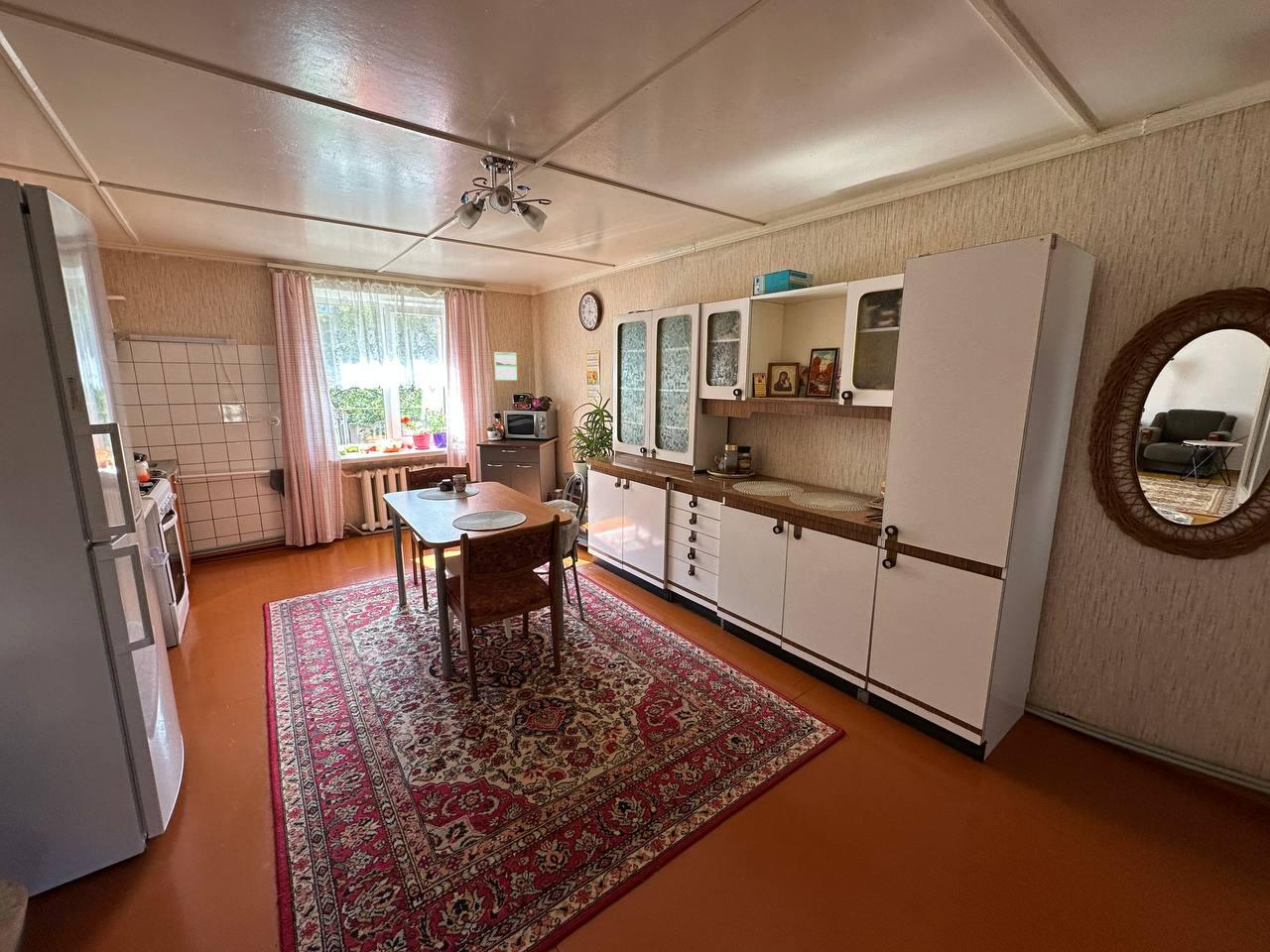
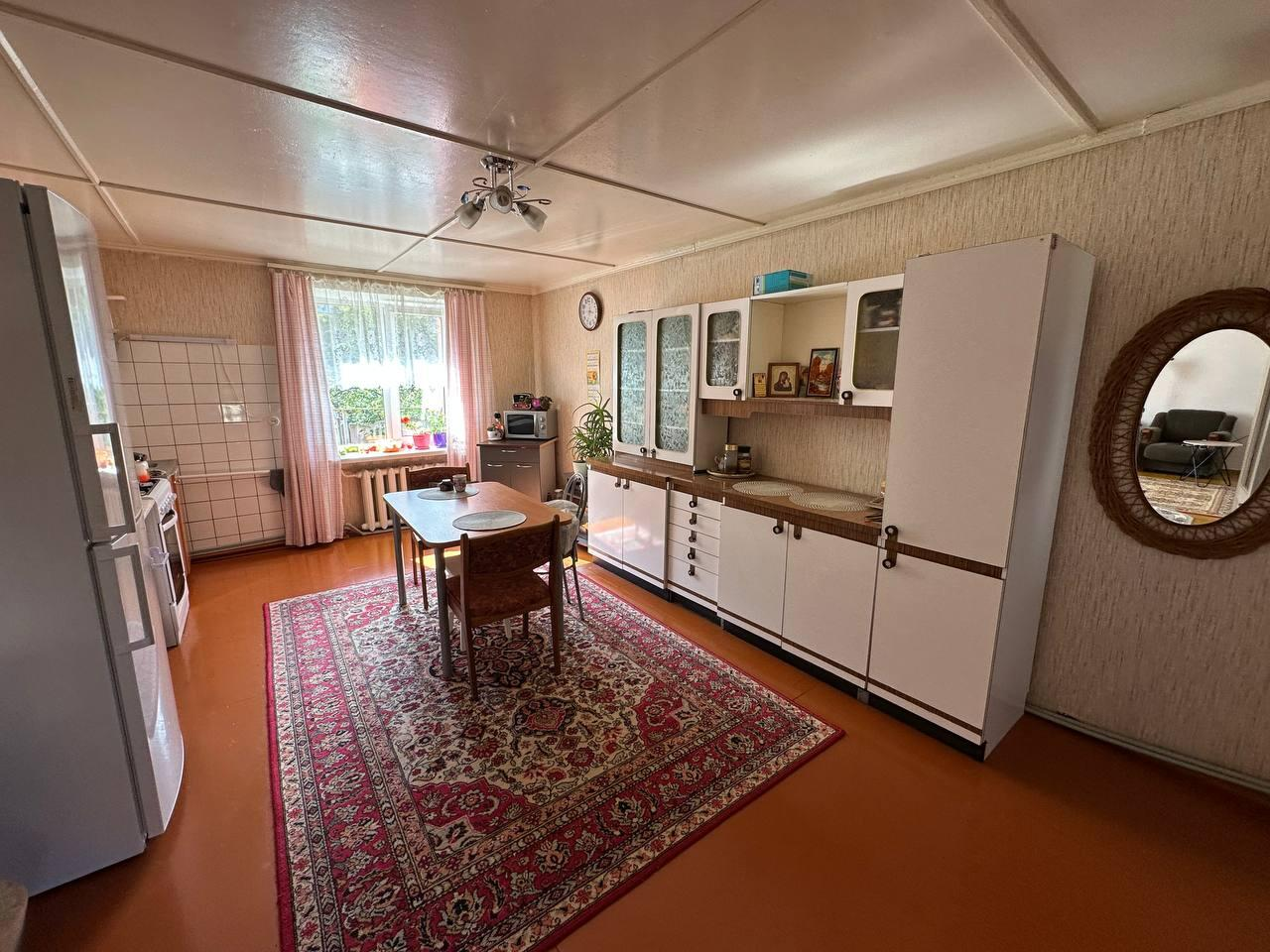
- calendar [493,351,519,382]
